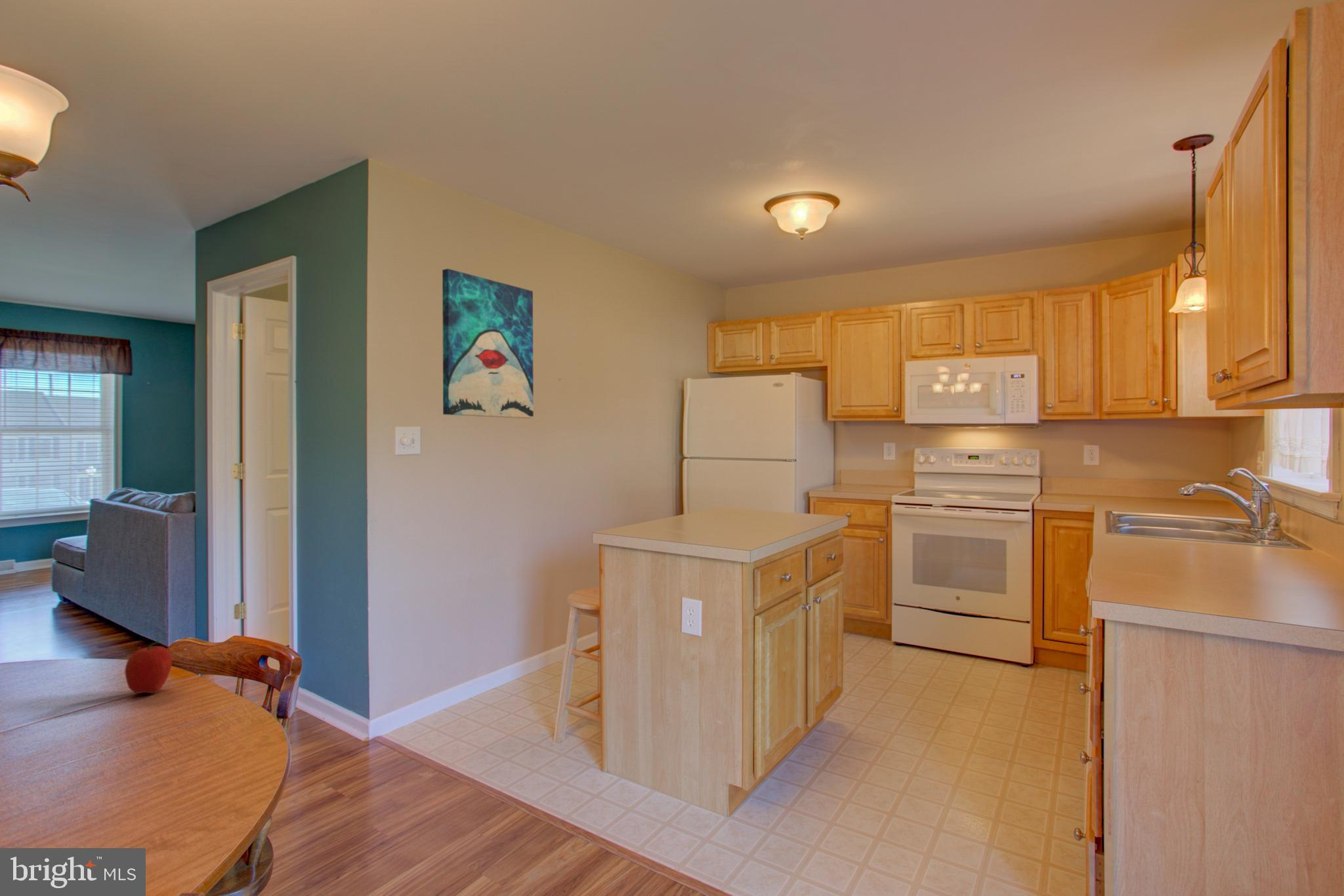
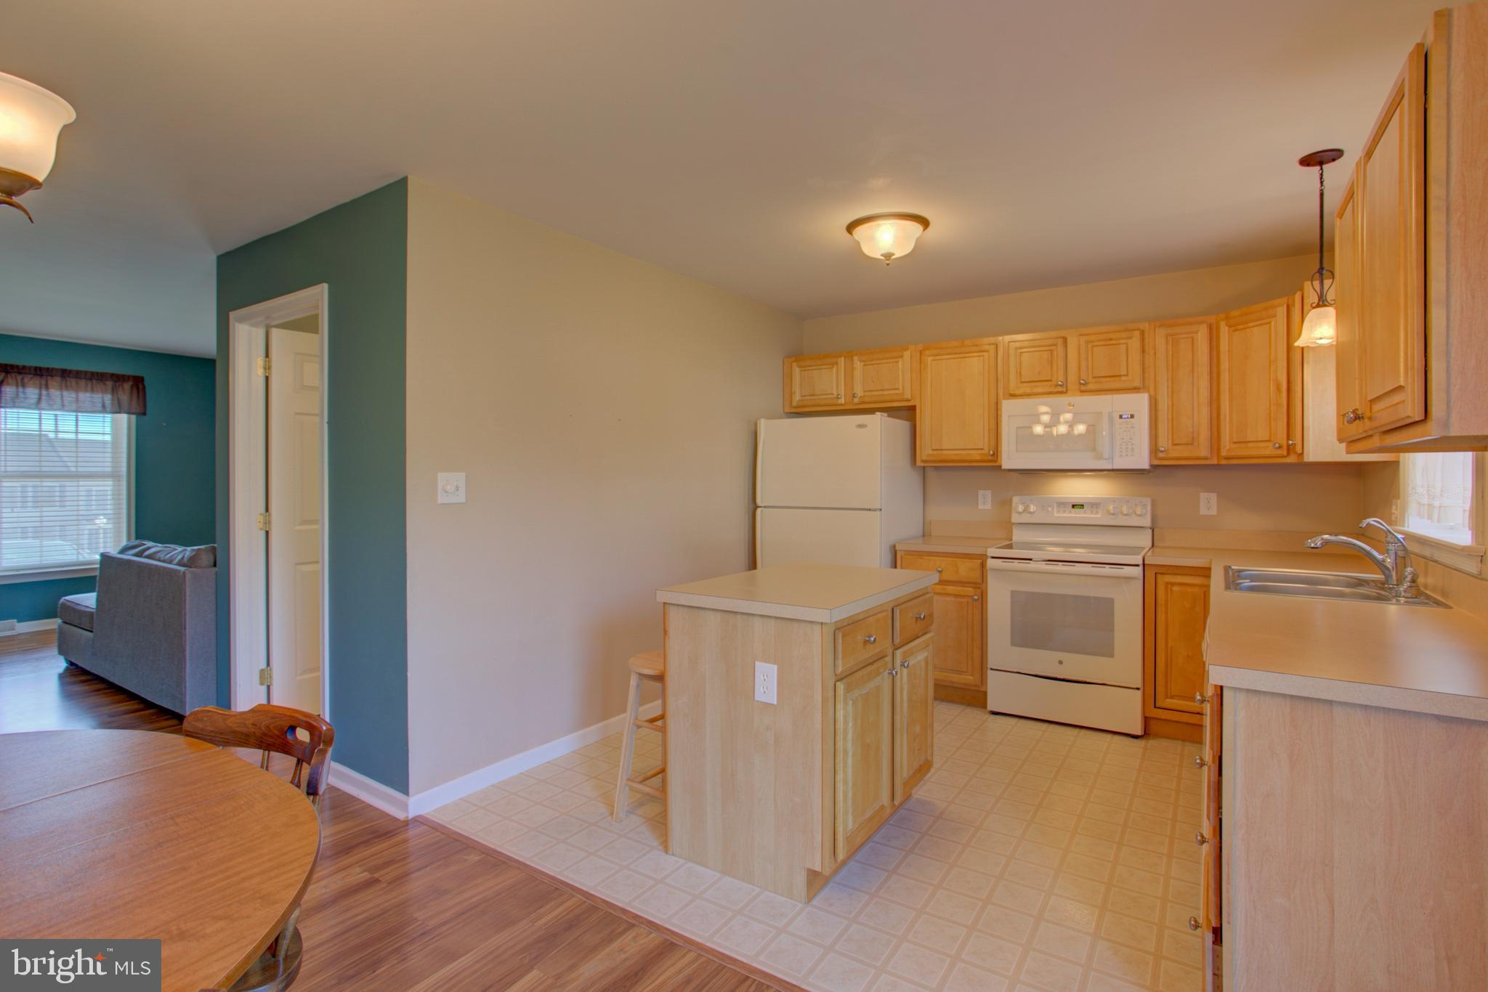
- fruit [124,640,173,694]
- wall art [442,268,534,419]
